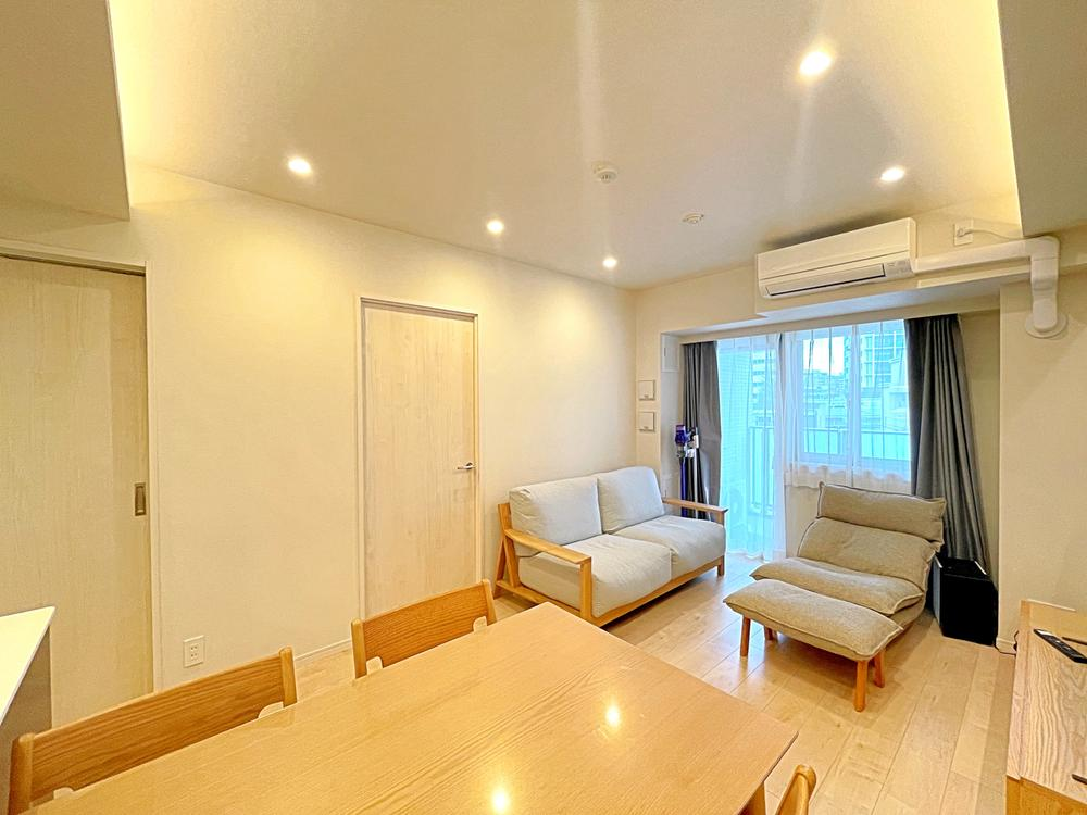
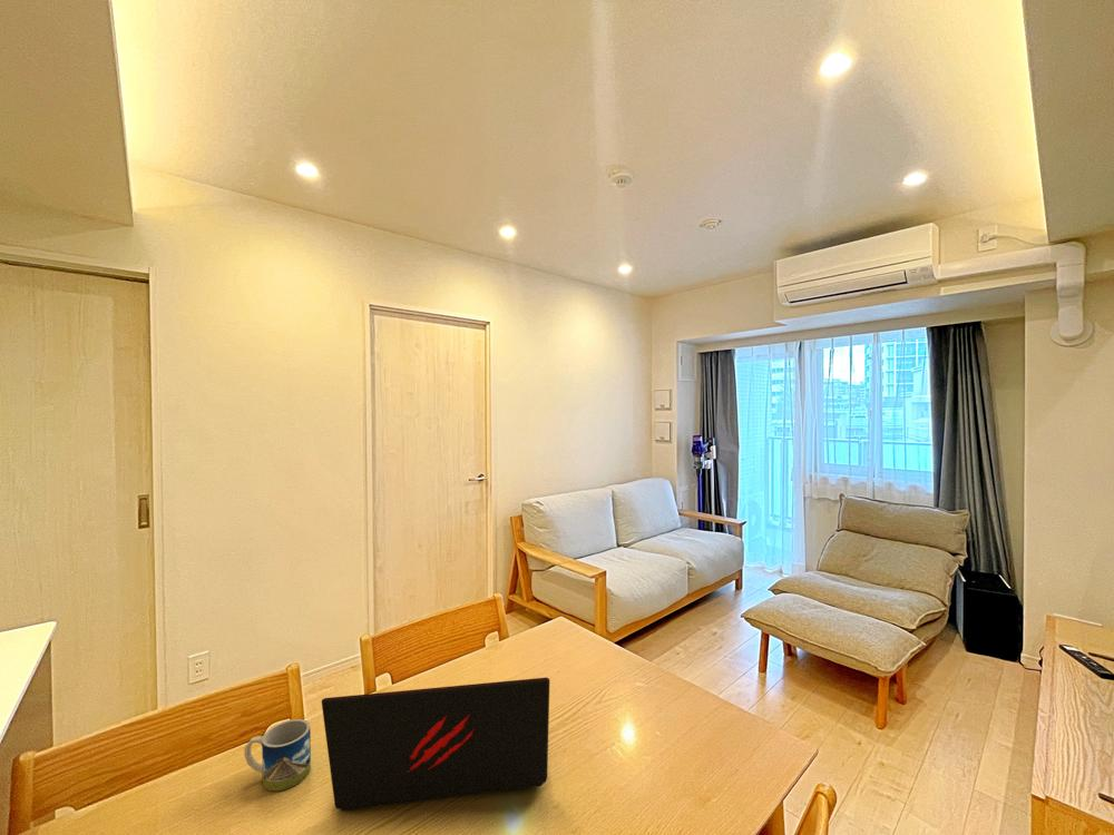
+ laptop [321,677,551,812]
+ mug [243,718,312,792]
